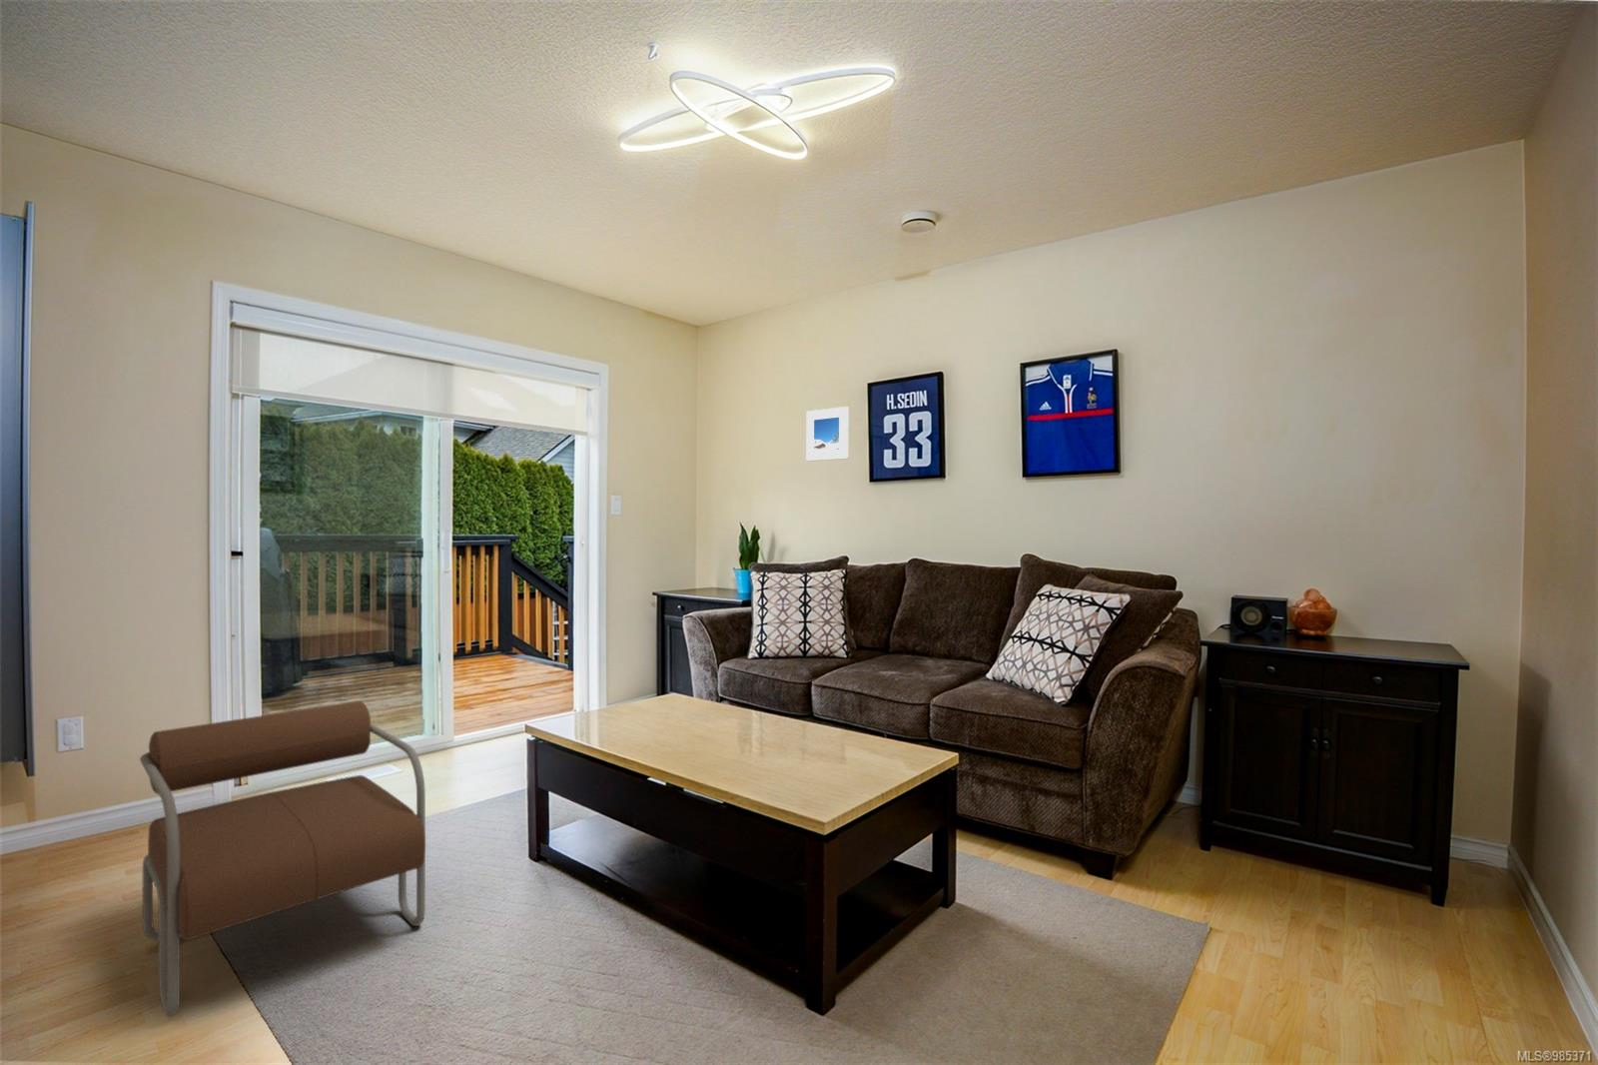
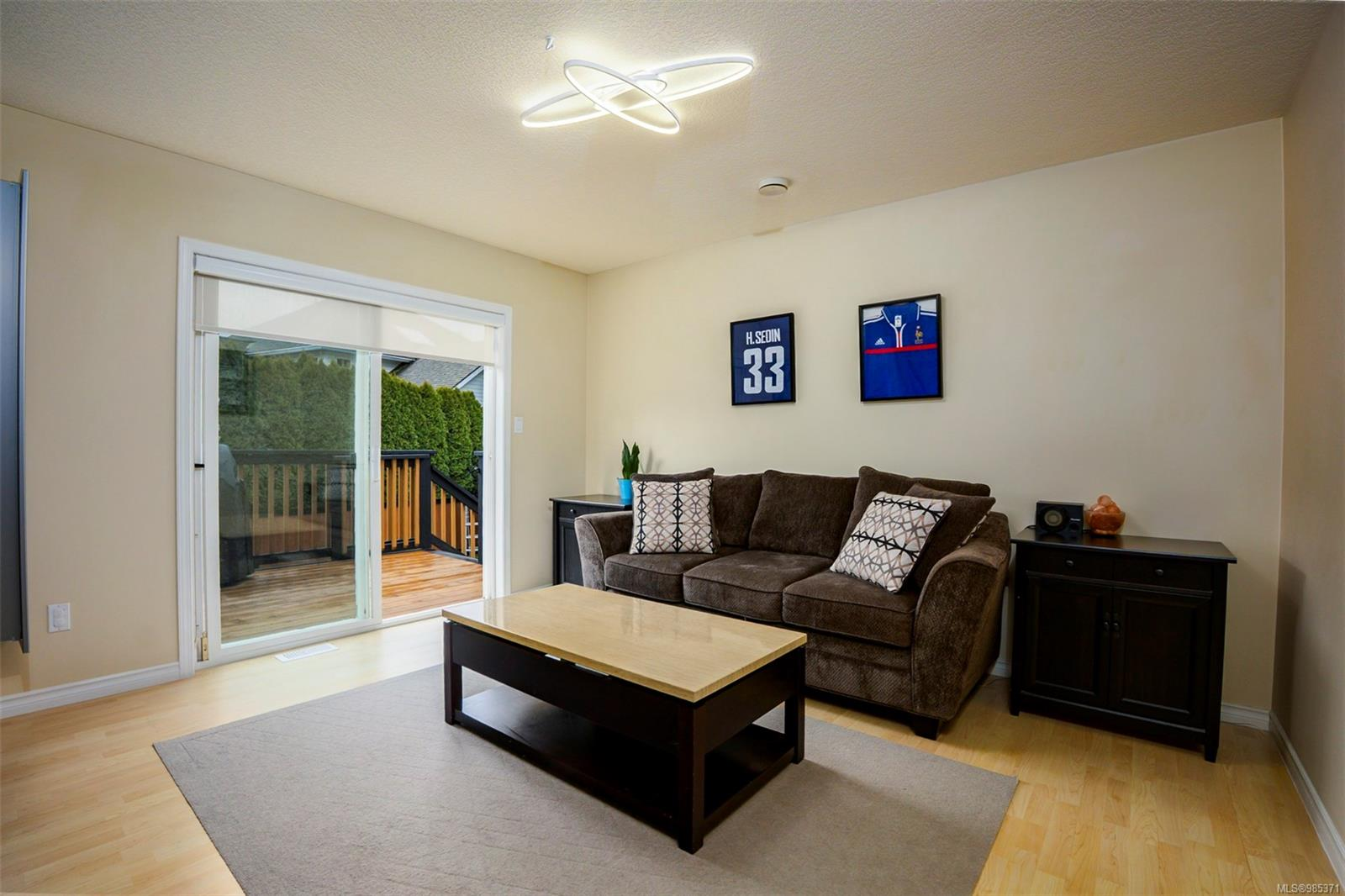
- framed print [806,405,849,462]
- armchair [139,700,427,1017]
